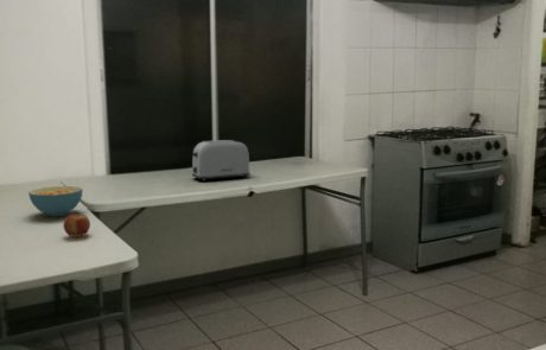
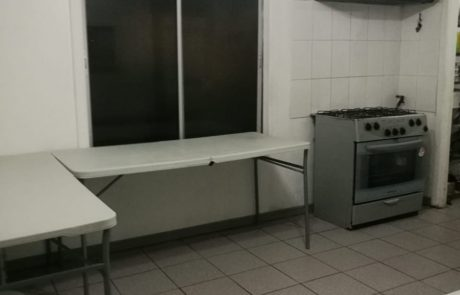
- apple [62,211,91,238]
- toaster [191,139,252,183]
- cereal bowl [27,185,84,217]
